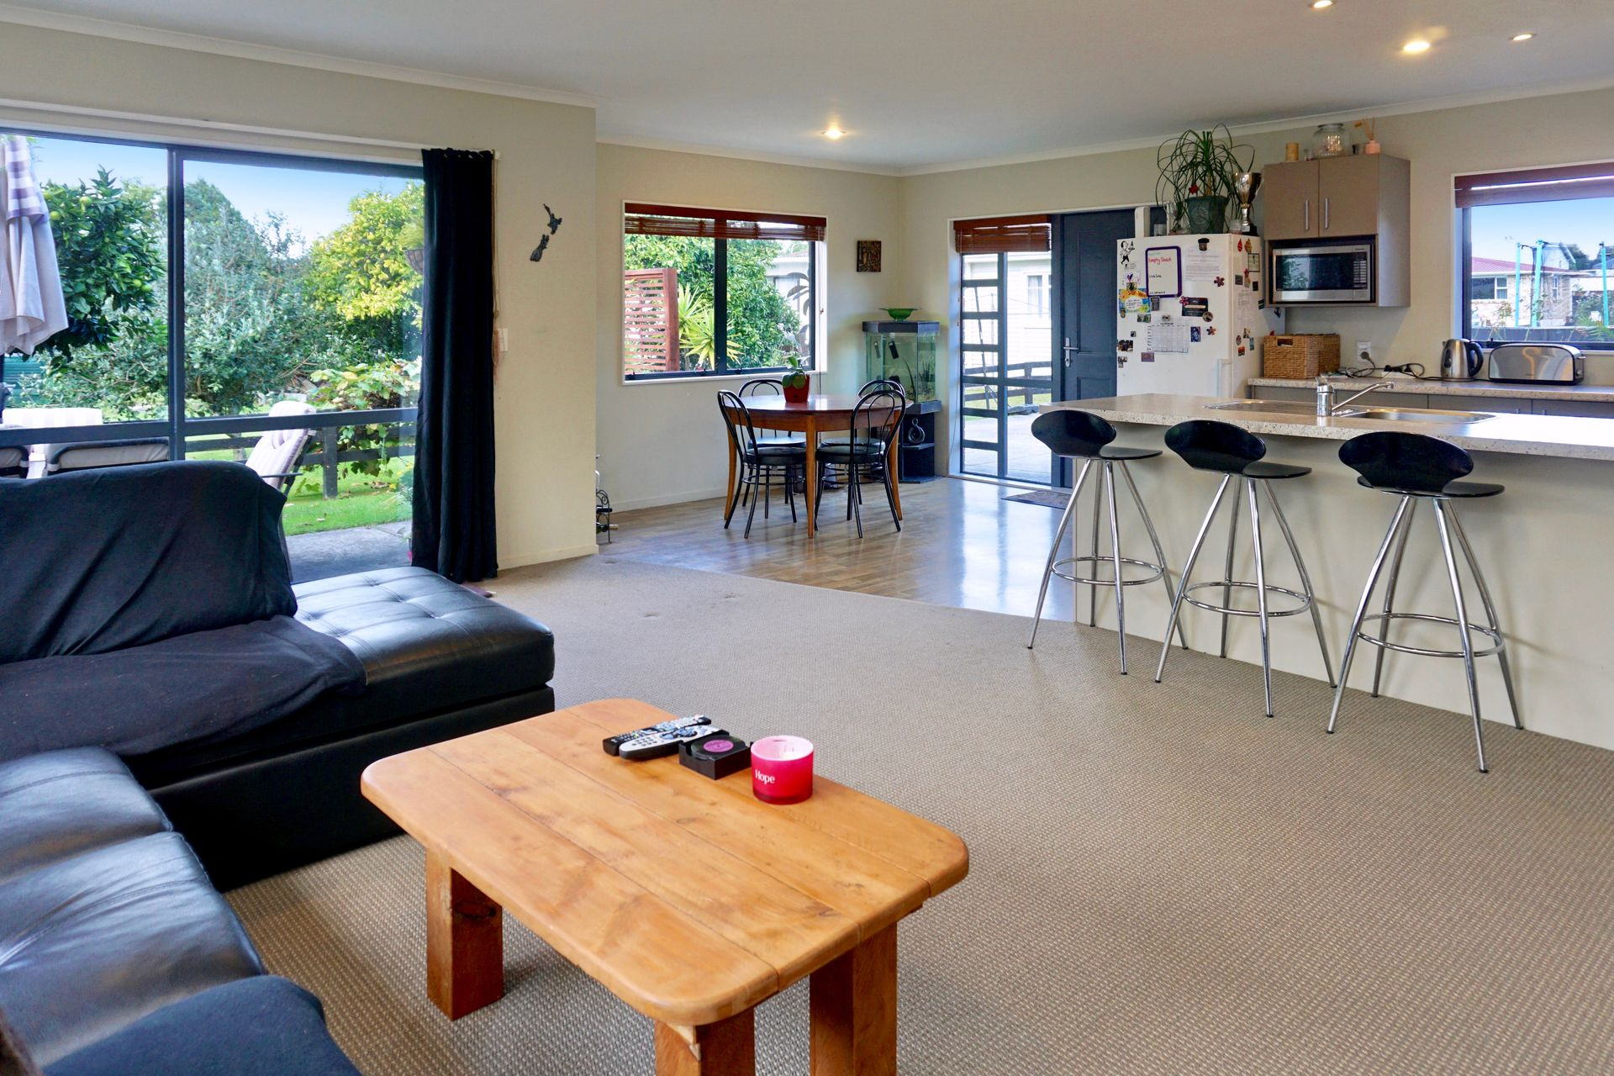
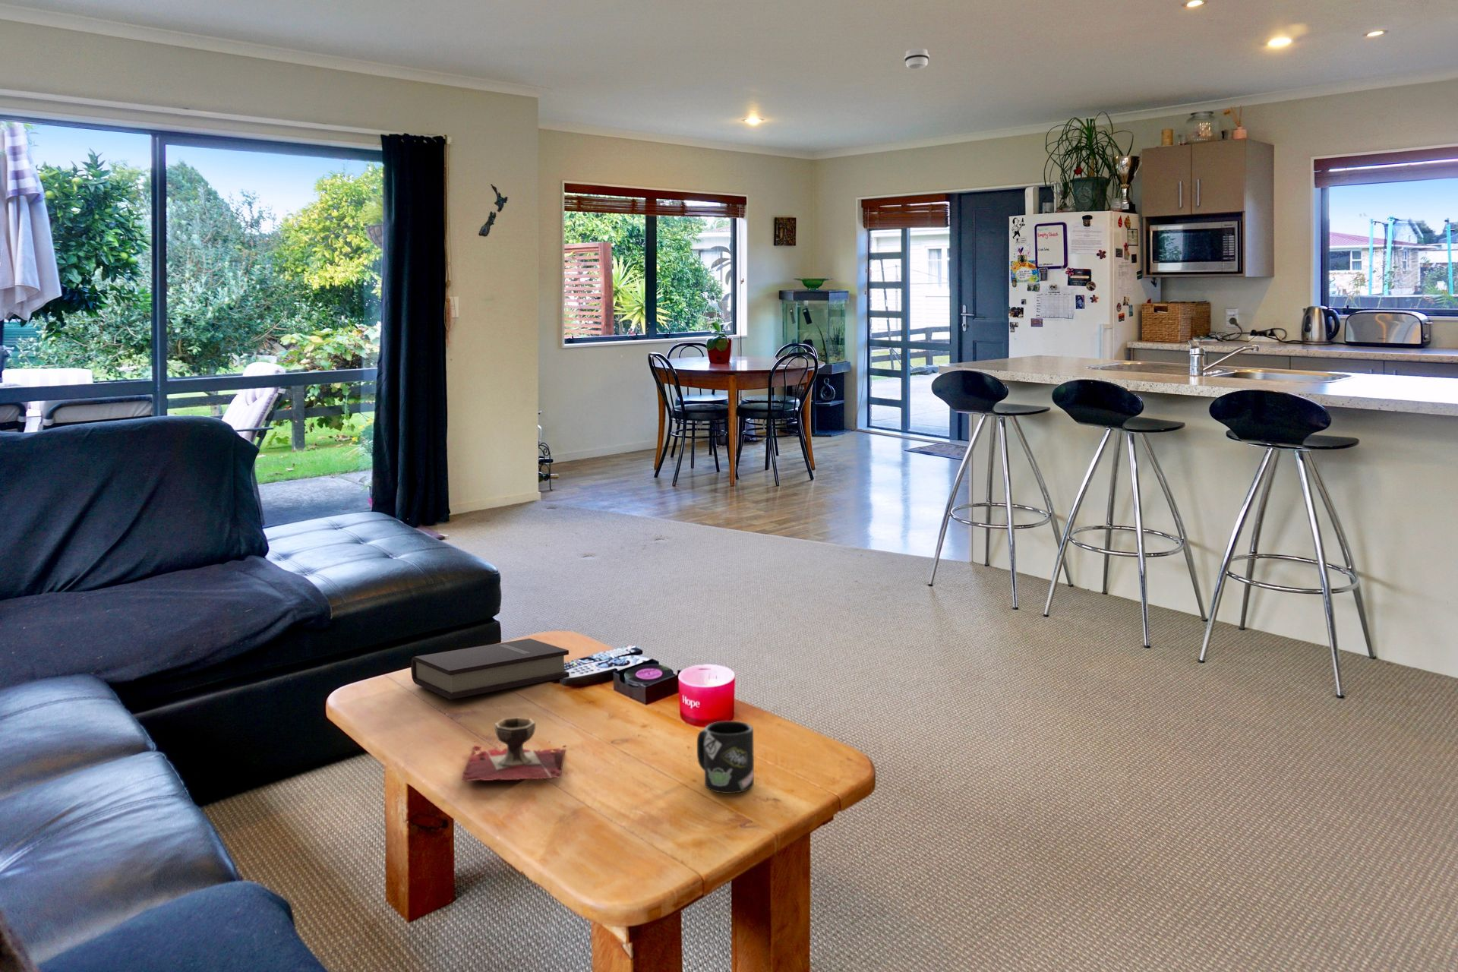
+ decorative bowl [459,717,566,782]
+ book [410,638,571,700]
+ mug [696,720,755,794]
+ smoke detector [904,47,931,69]
